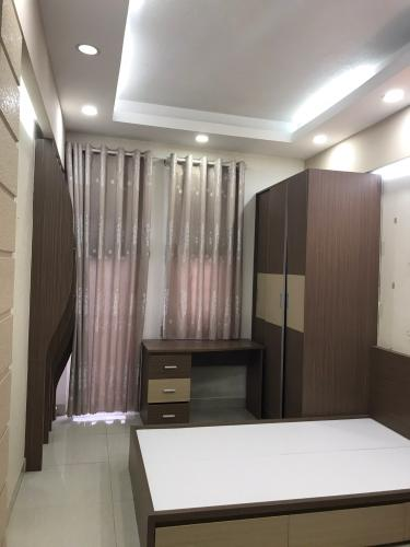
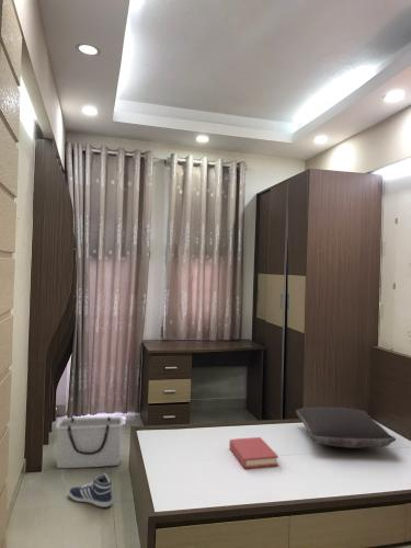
+ pillow [295,406,397,449]
+ hardback book [228,436,279,469]
+ sneaker [68,472,113,509]
+ storage bin [55,415,125,469]
